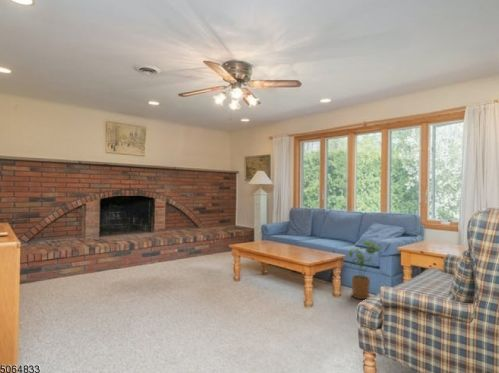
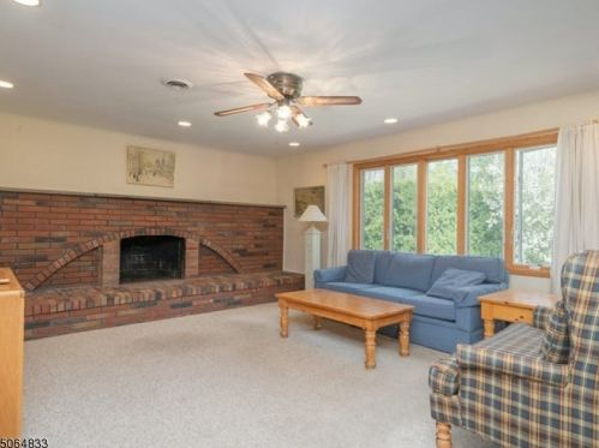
- house plant [348,240,384,300]
